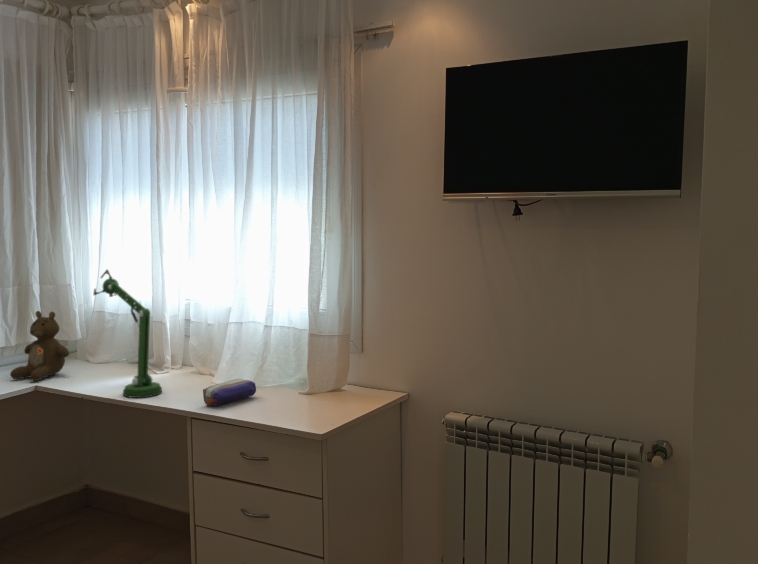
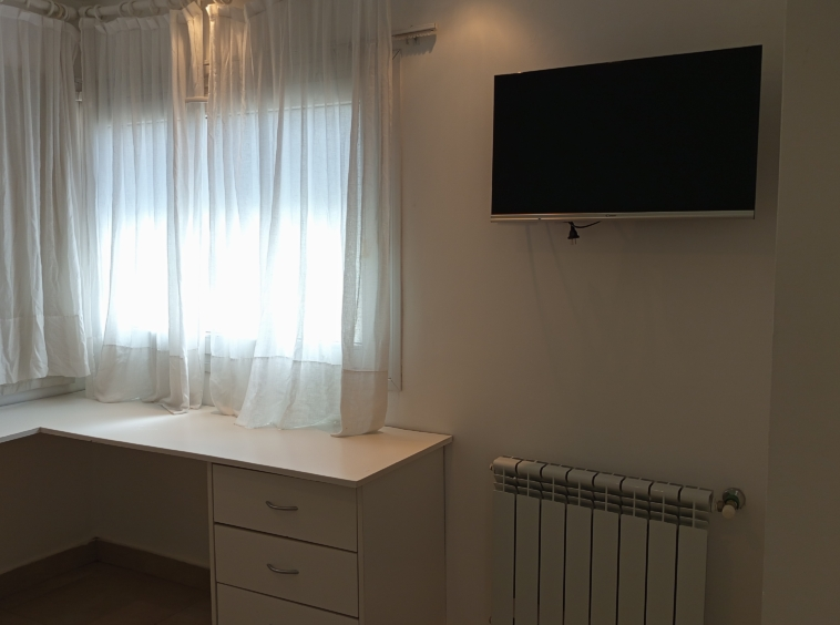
- pencil case [202,378,257,407]
- teddy bear [9,310,70,382]
- desk lamp [92,268,163,399]
